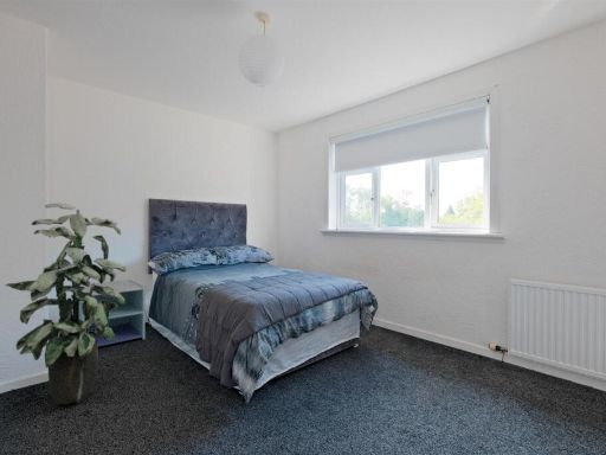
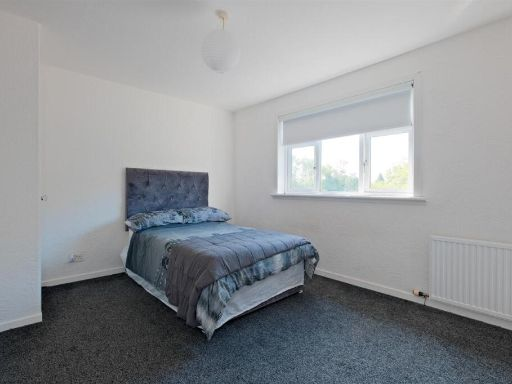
- indoor plant [5,203,127,406]
- nightstand [79,278,146,347]
